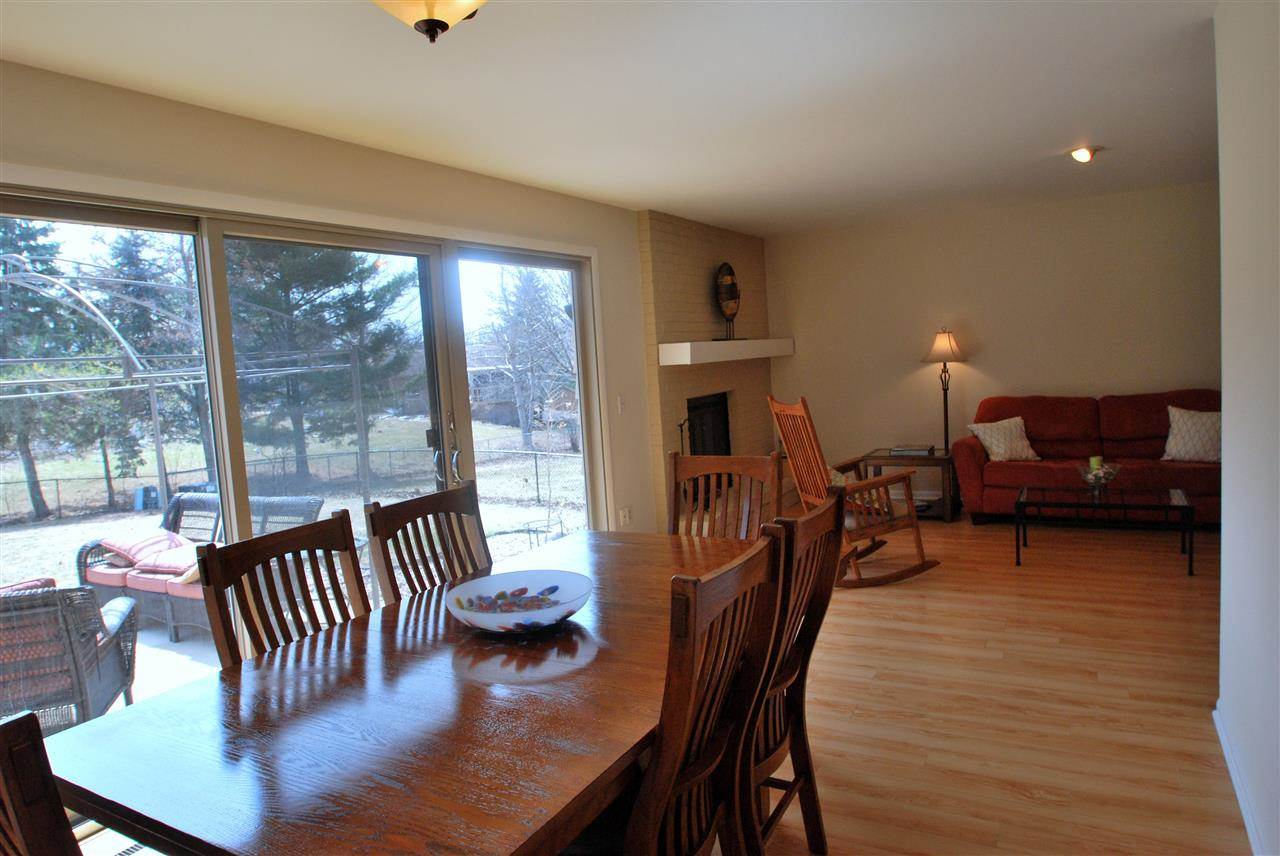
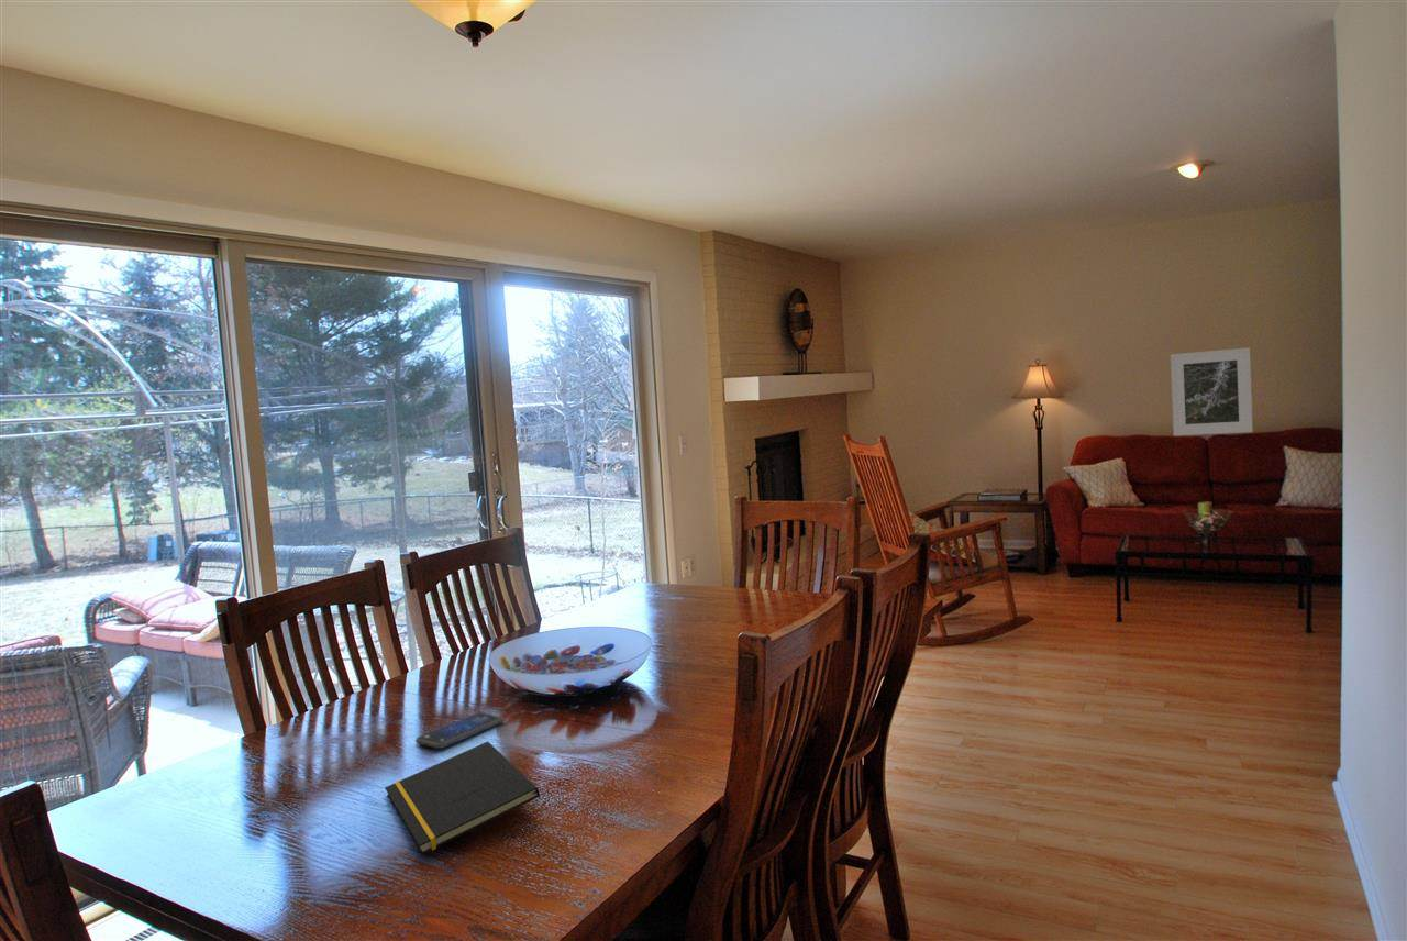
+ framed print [1170,346,1254,436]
+ smartphone [414,711,505,750]
+ notepad [384,741,541,855]
